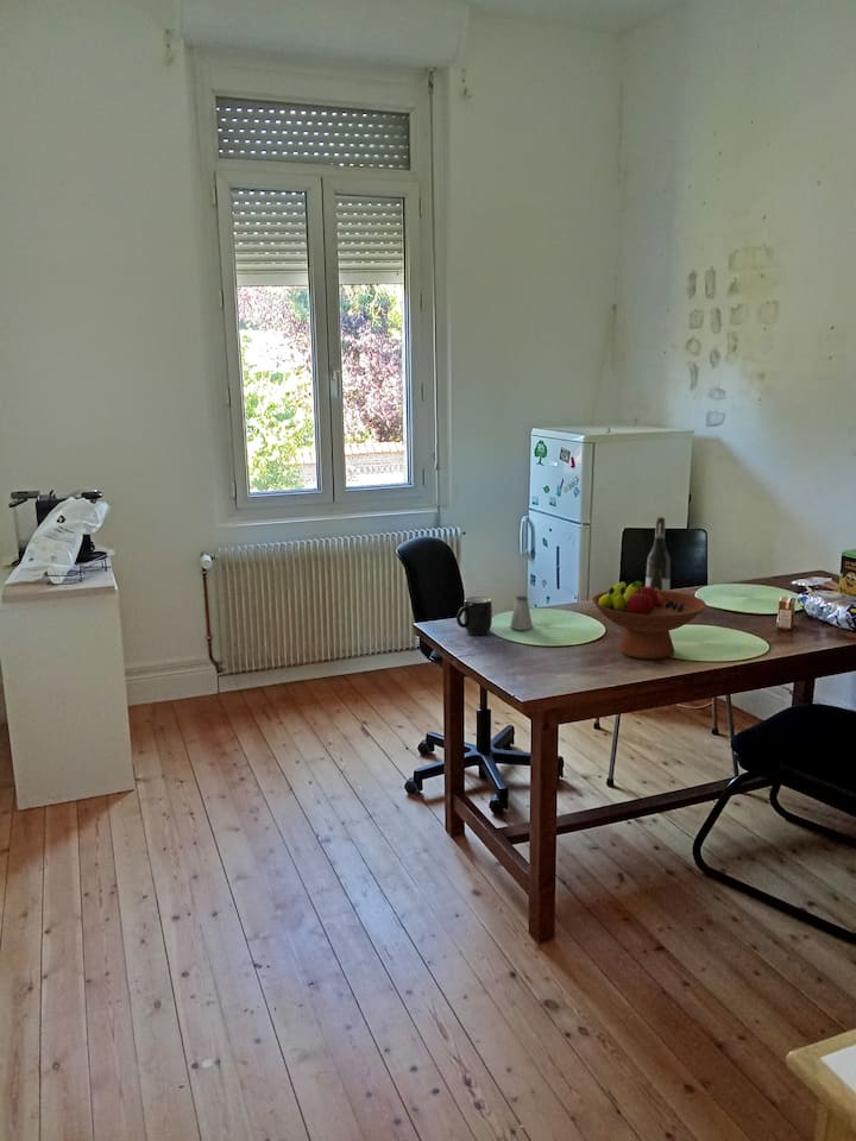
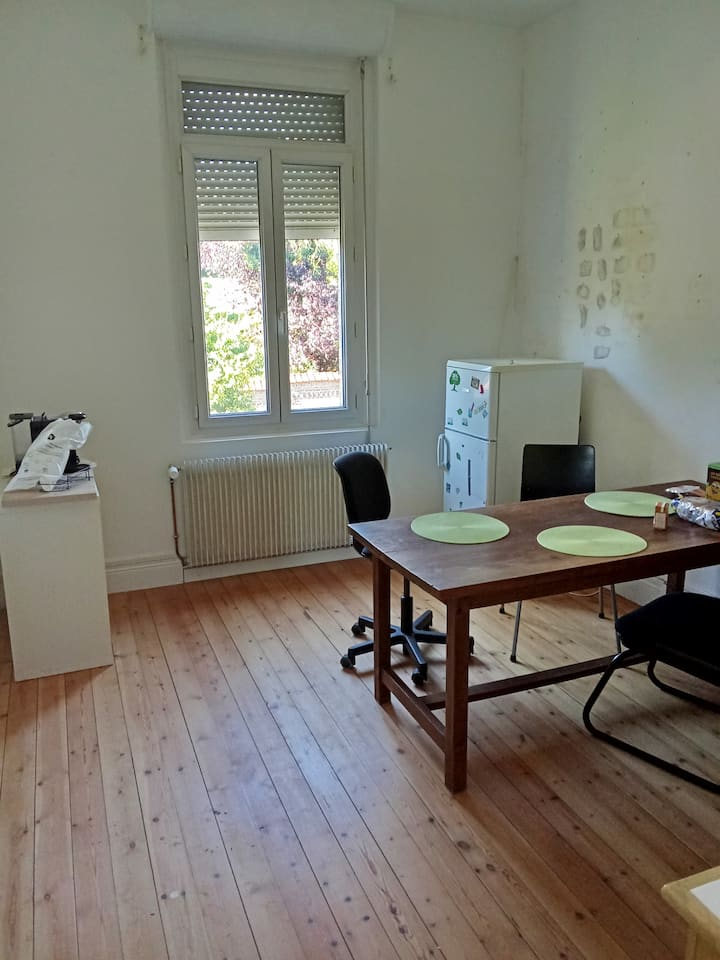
- wine bottle [644,516,672,591]
- fruit bowl [591,580,707,660]
- saltshaker [509,594,534,631]
- mug [455,595,493,637]
